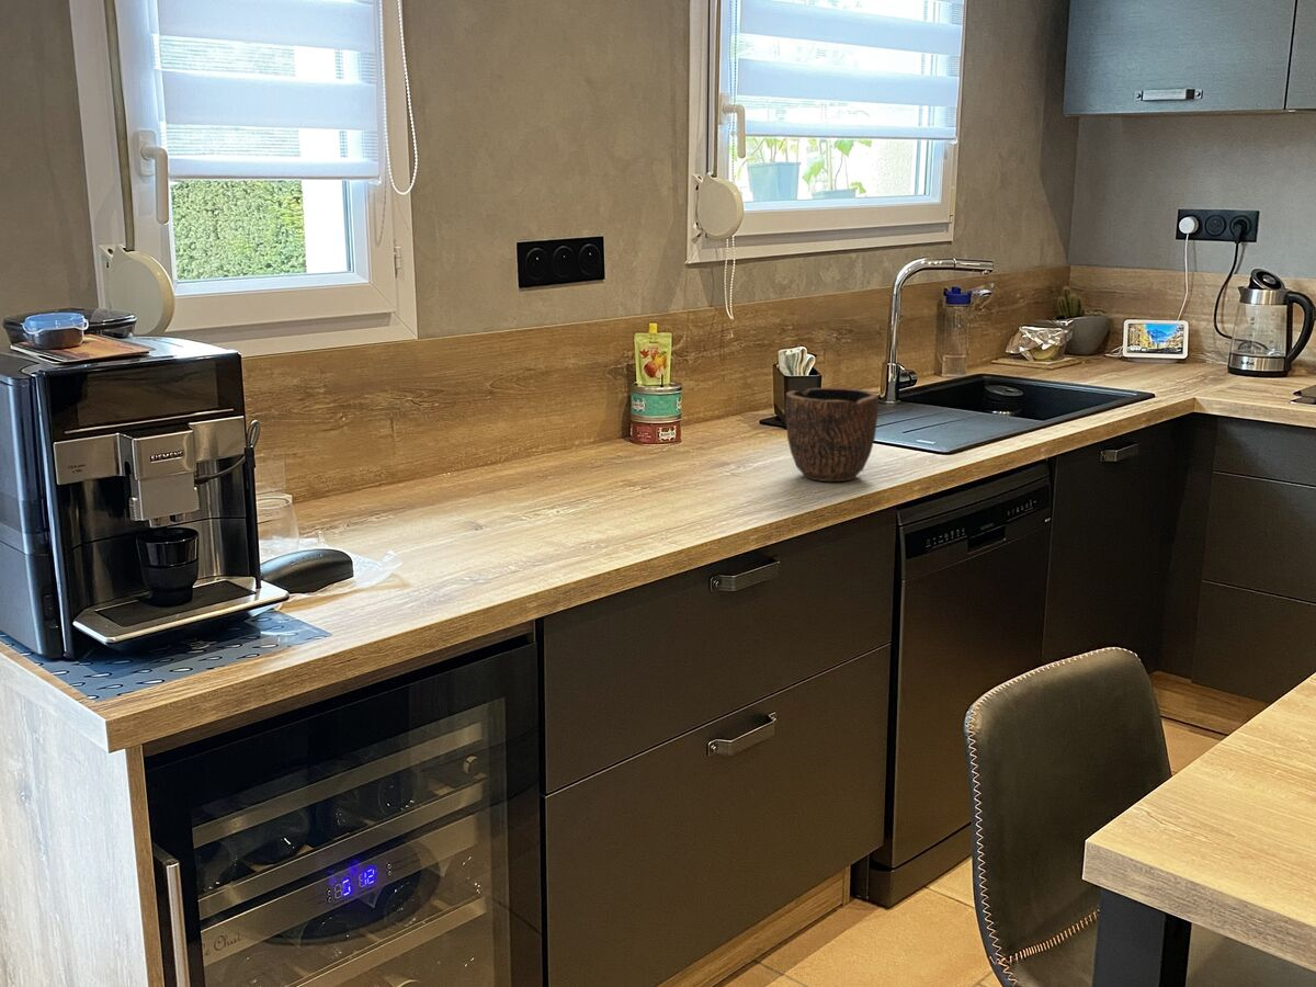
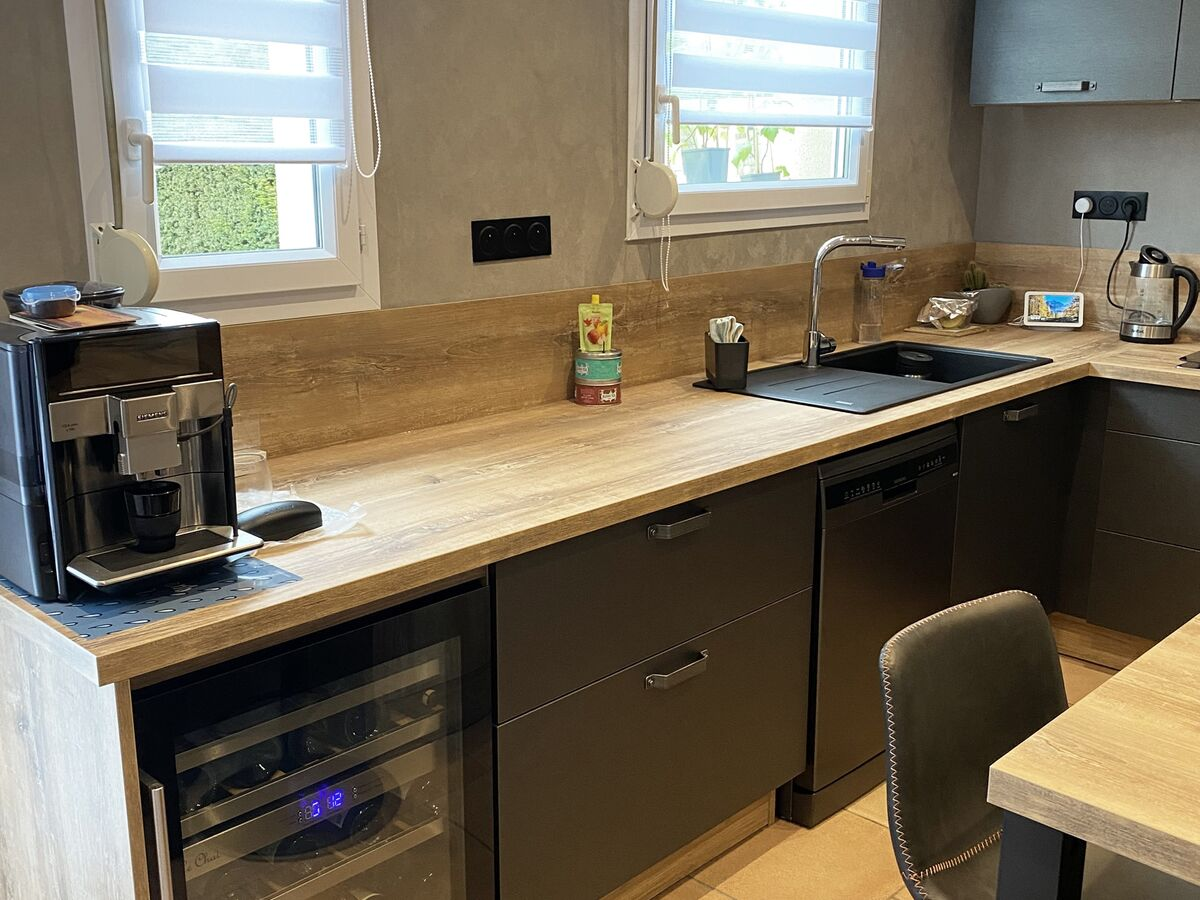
- bowl [784,387,880,483]
